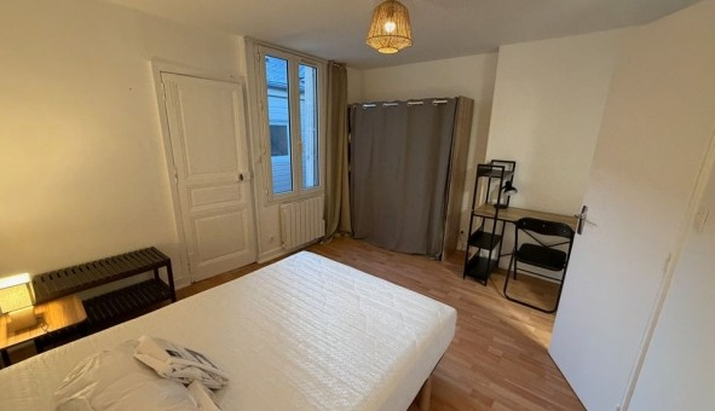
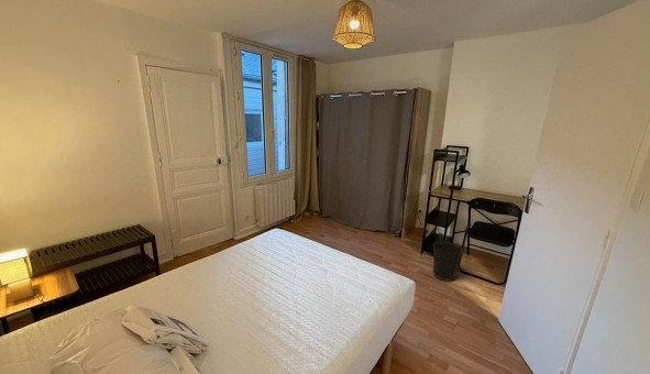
+ wastebasket [432,241,464,283]
